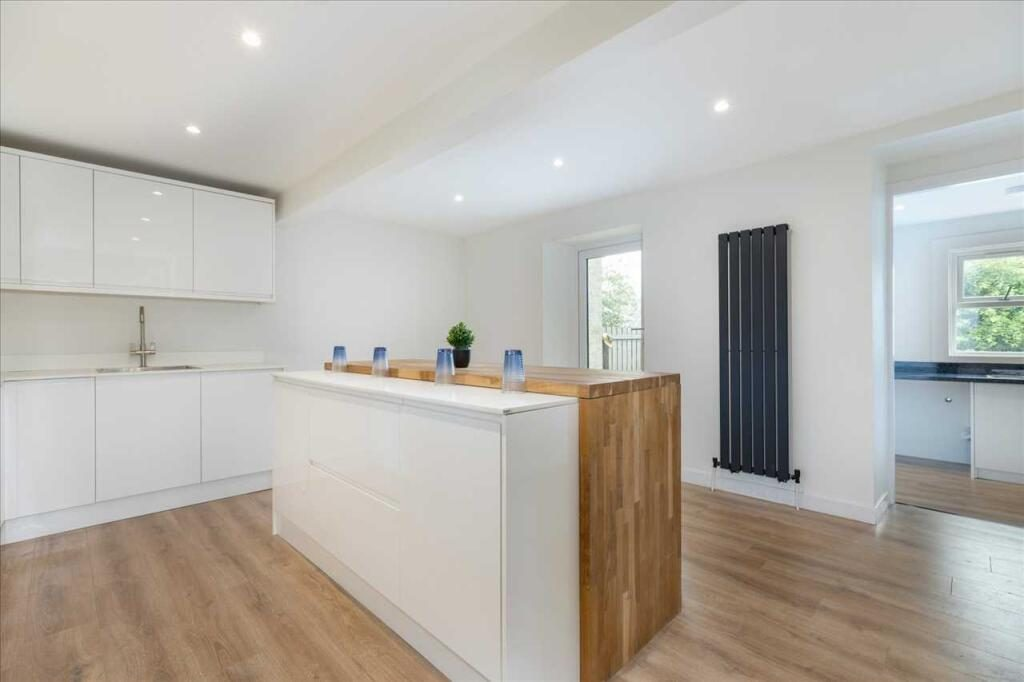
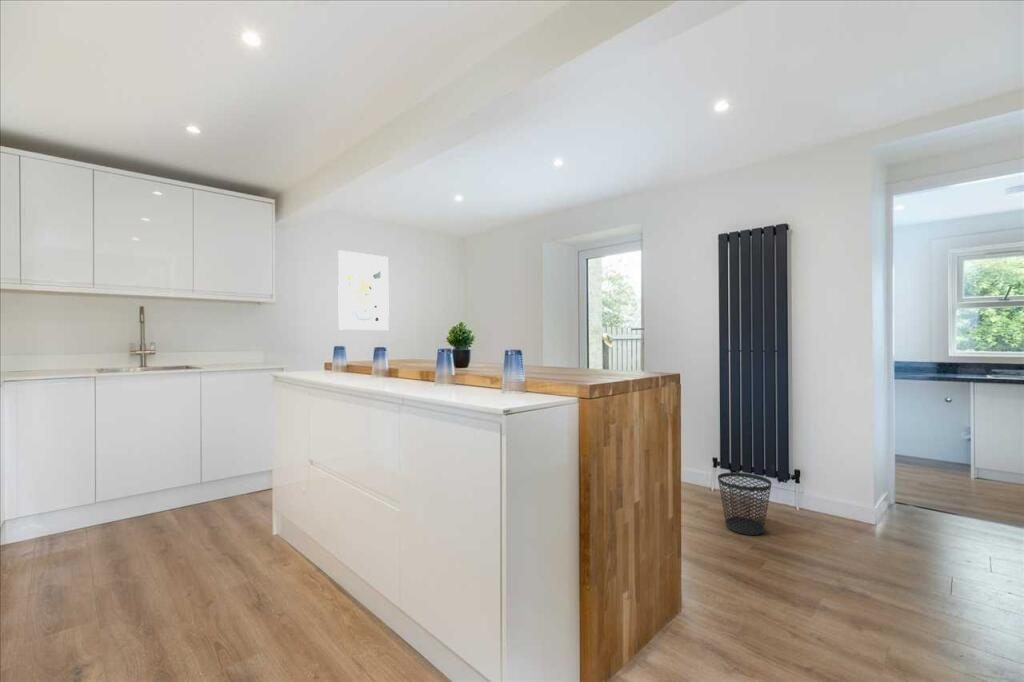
+ wastebasket [717,471,772,536]
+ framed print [337,249,390,331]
